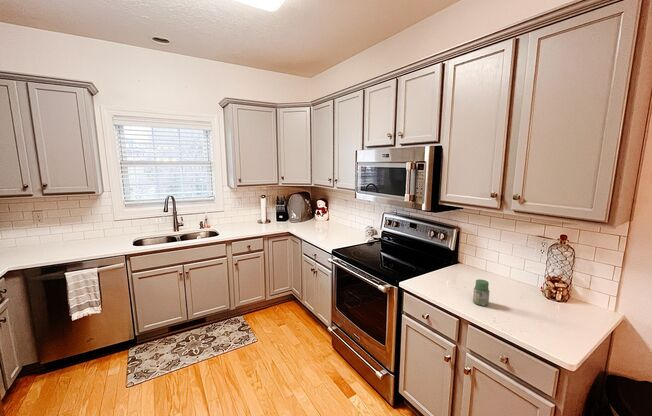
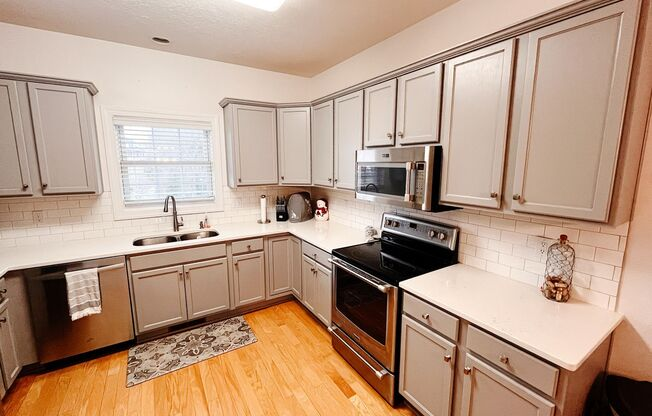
- jar [472,278,491,307]
